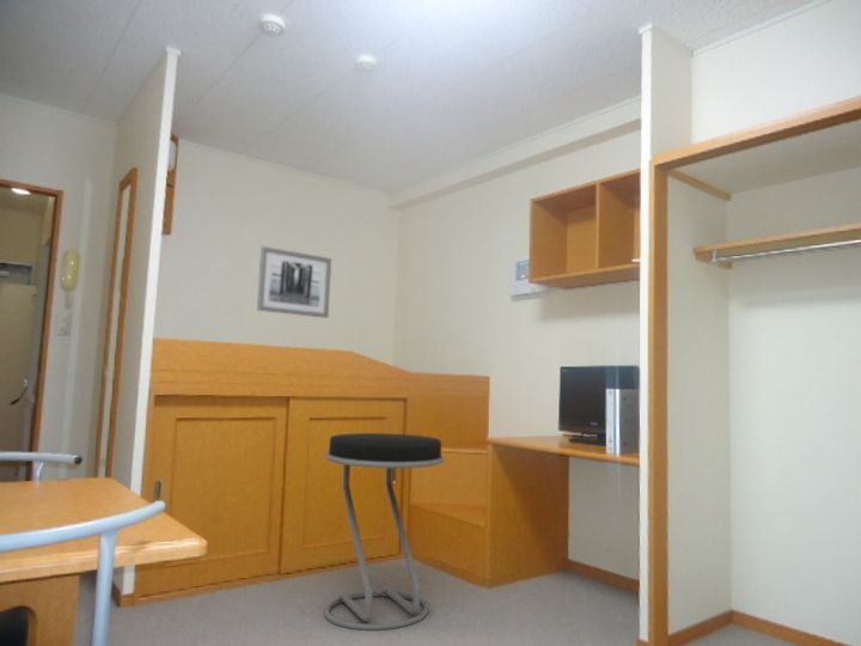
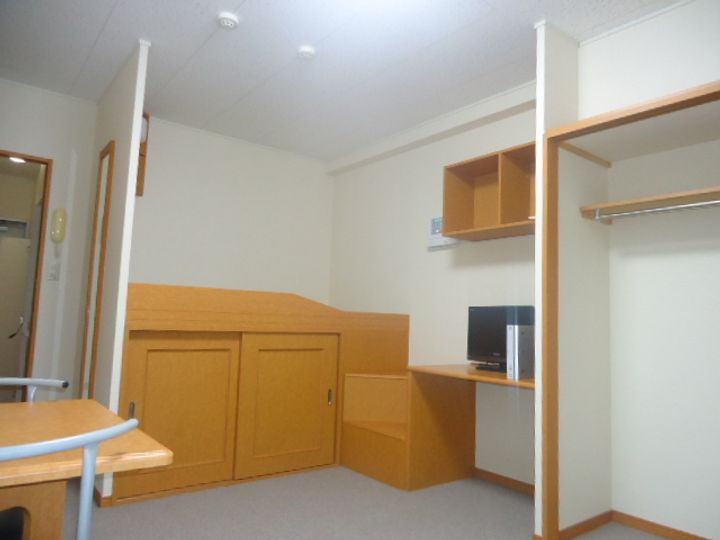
- stool [324,432,445,632]
- wall art [256,245,332,319]
